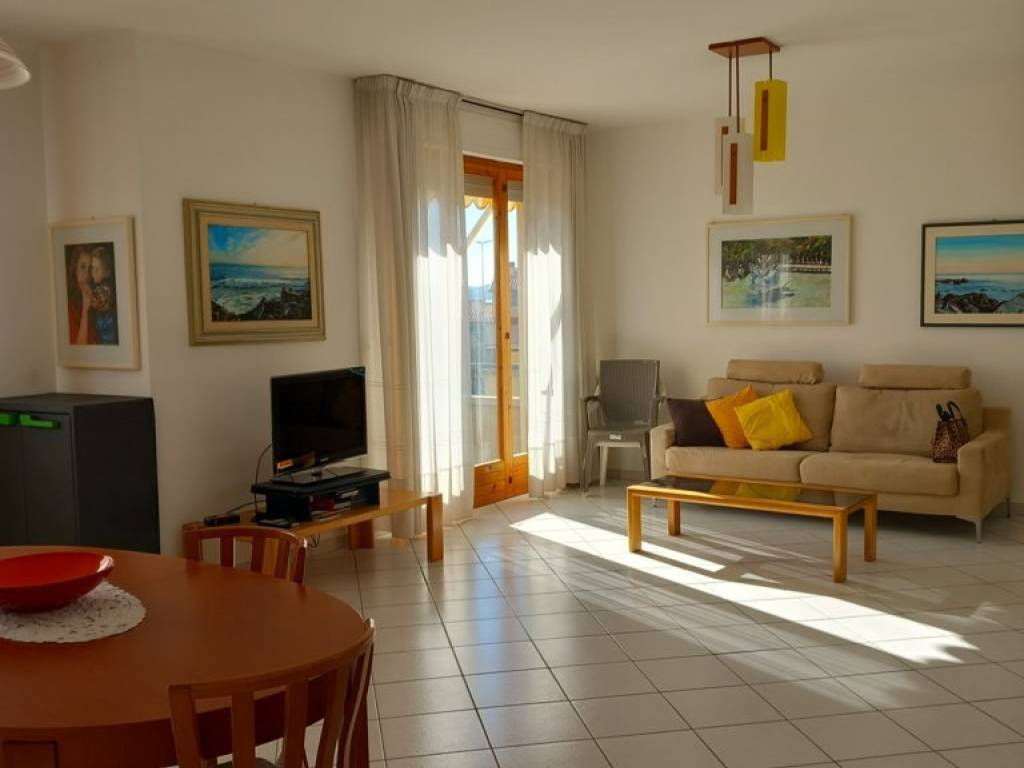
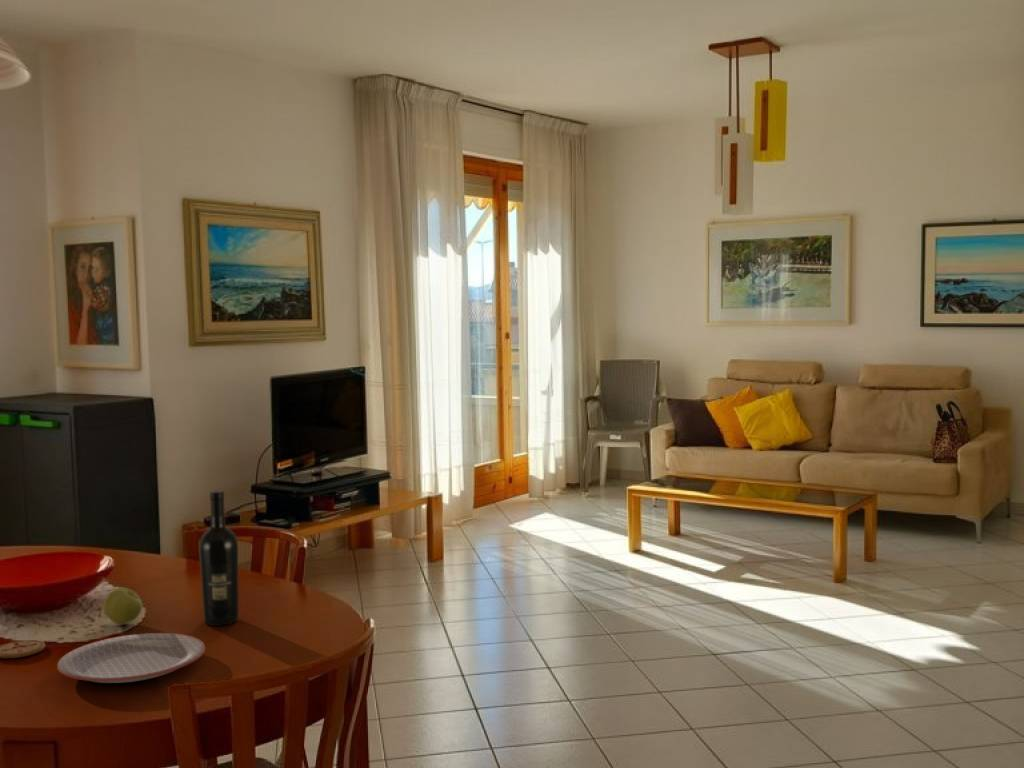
+ plate [57,632,206,684]
+ apple [102,587,143,625]
+ wine bottle [198,489,240,627]
+ coaster [0,639,46,659]
